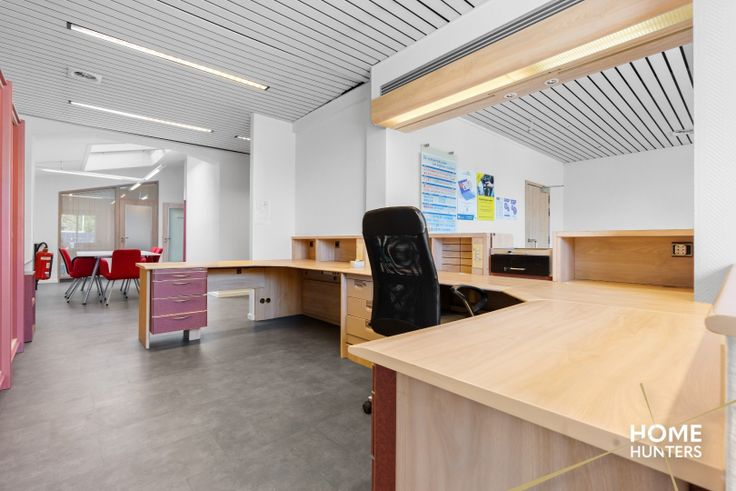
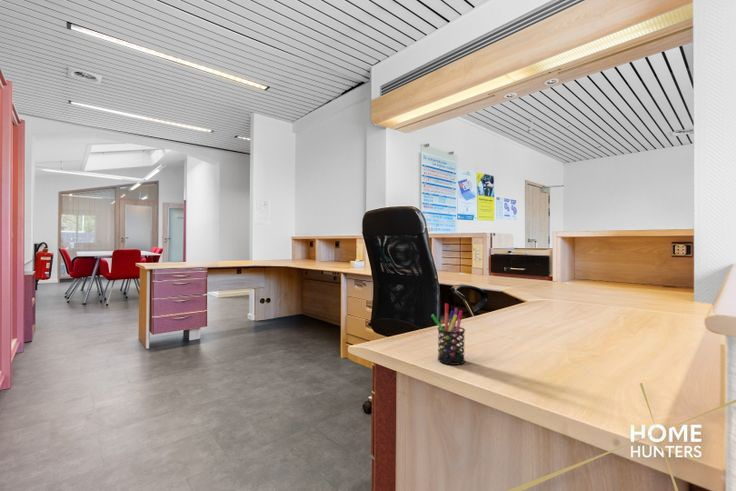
+ pen holder [430,303,466,366]
